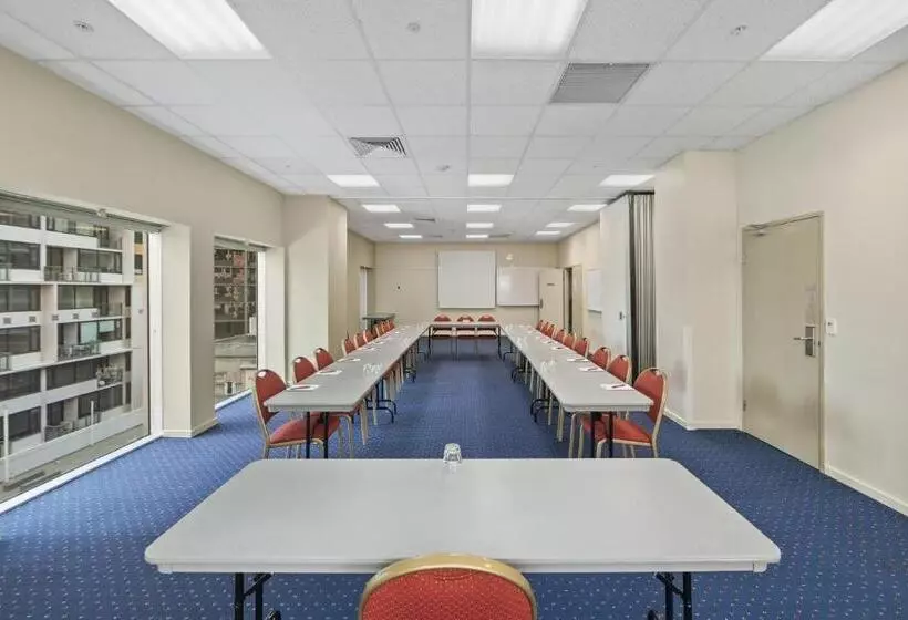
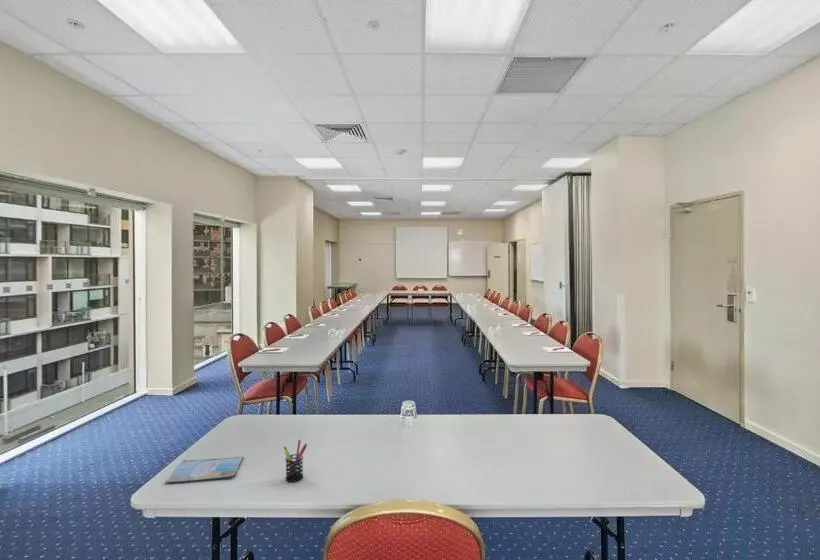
+ pen holder [283,439,308,483]
+ book [165,455,245,484]
